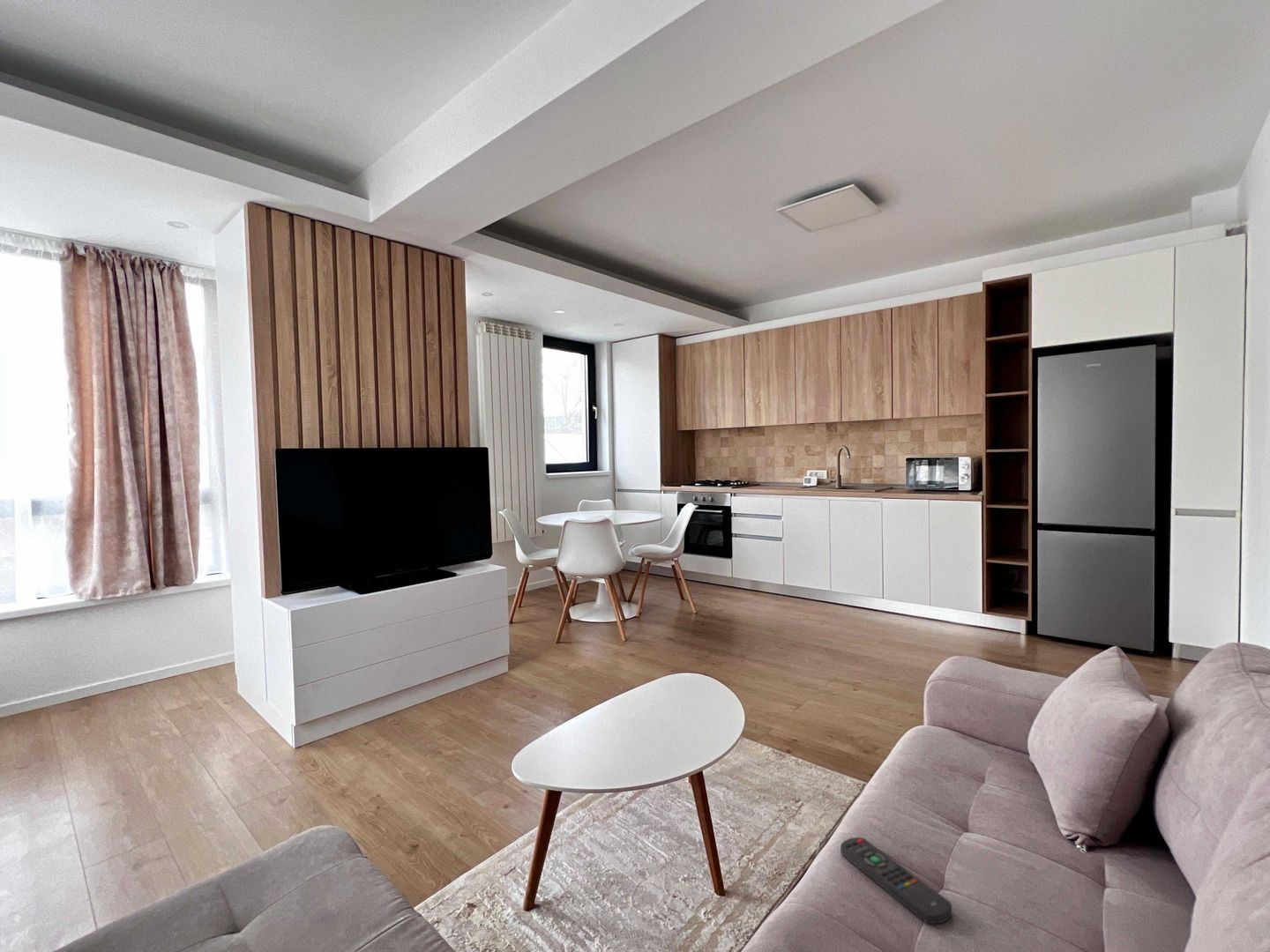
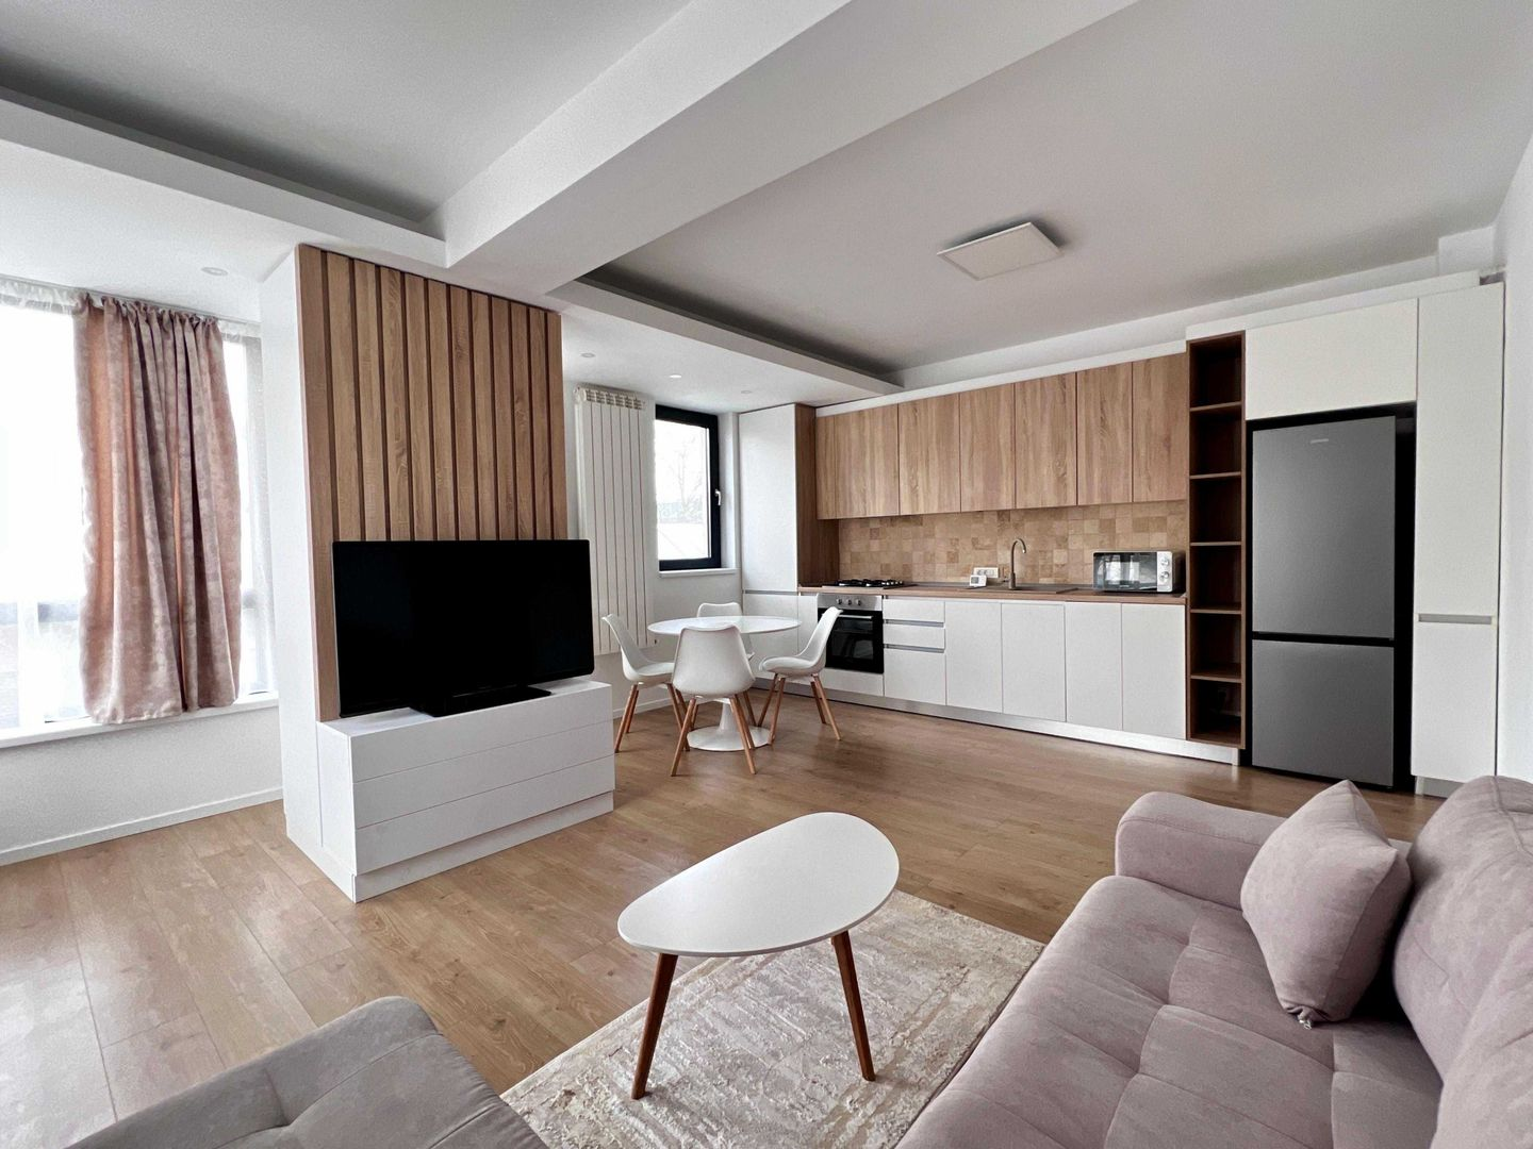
- remote control [840,837,953,925]
